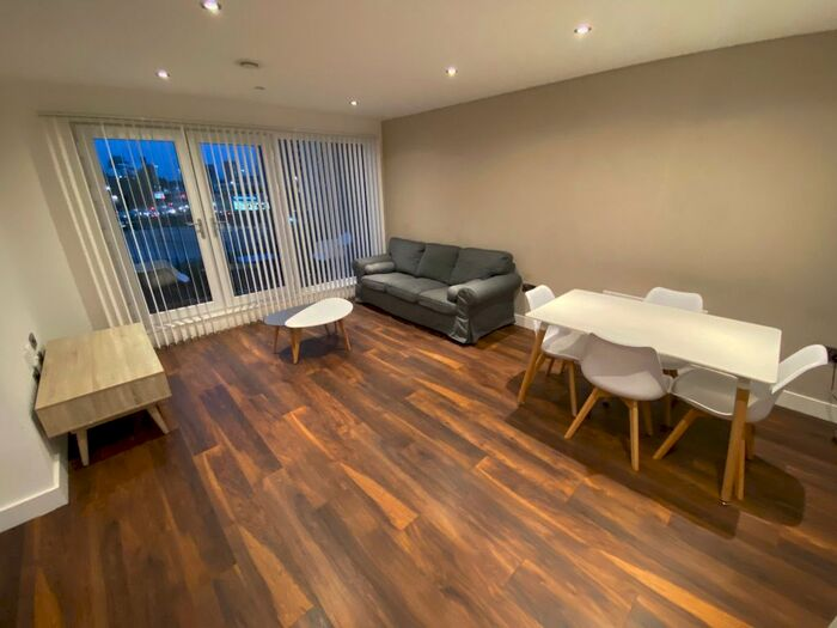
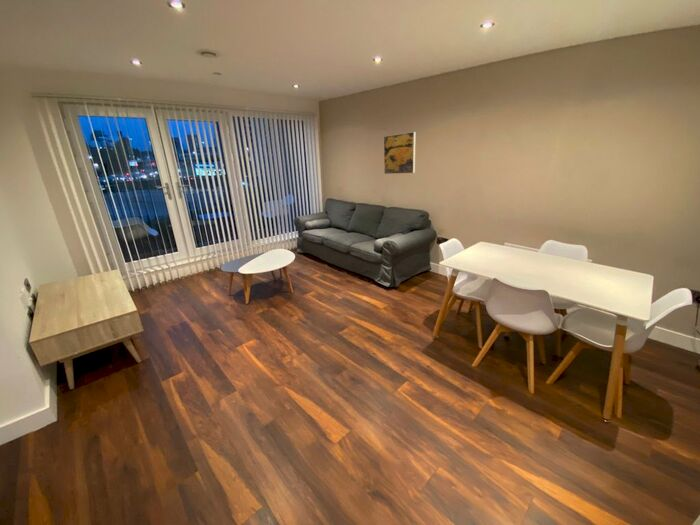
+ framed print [383,131,416,175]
